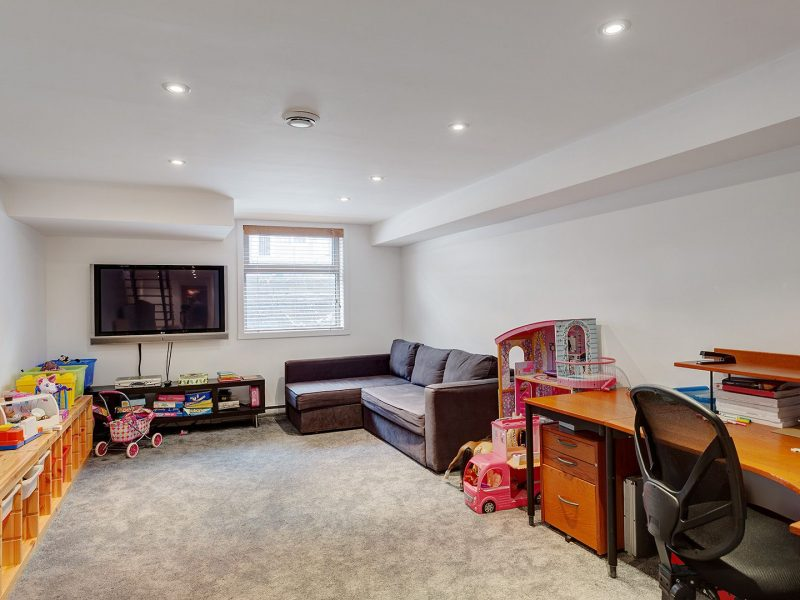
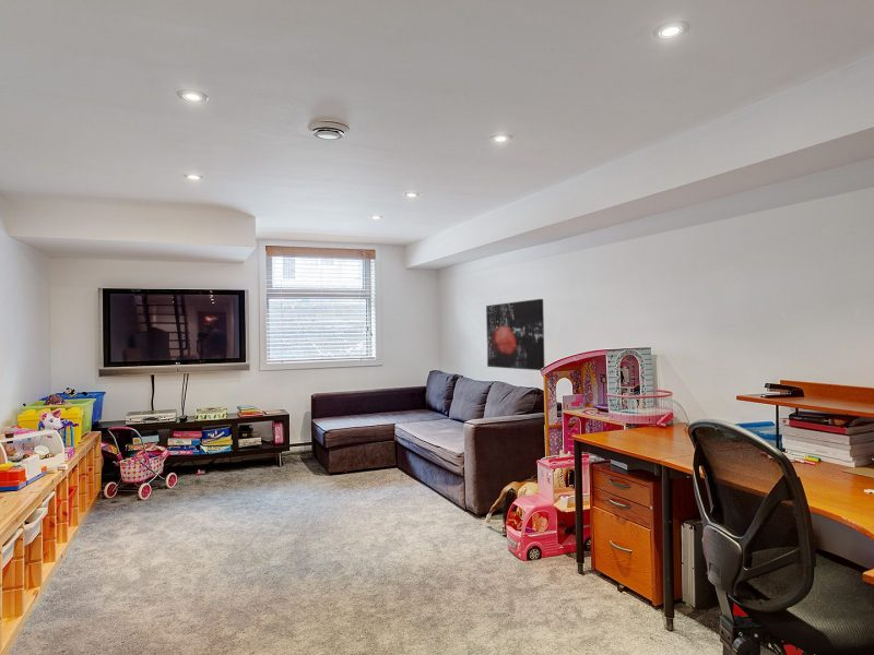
+ wall art [485,298,545,371]
